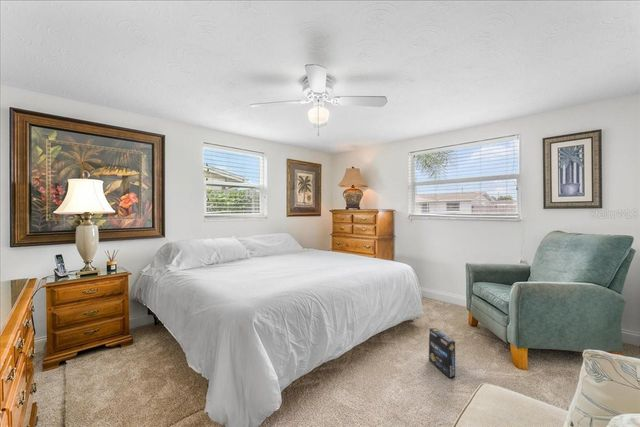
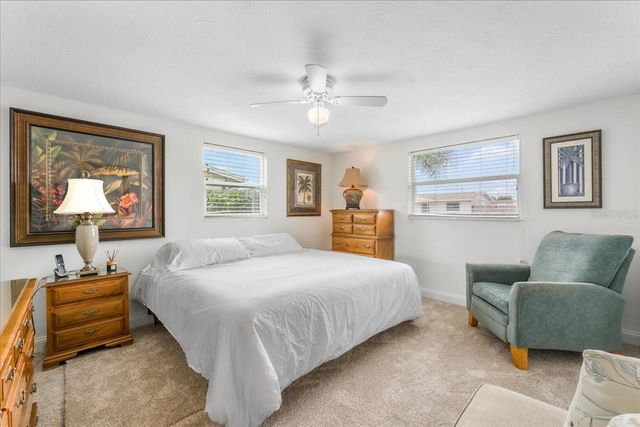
- box [428,327,456,379]
